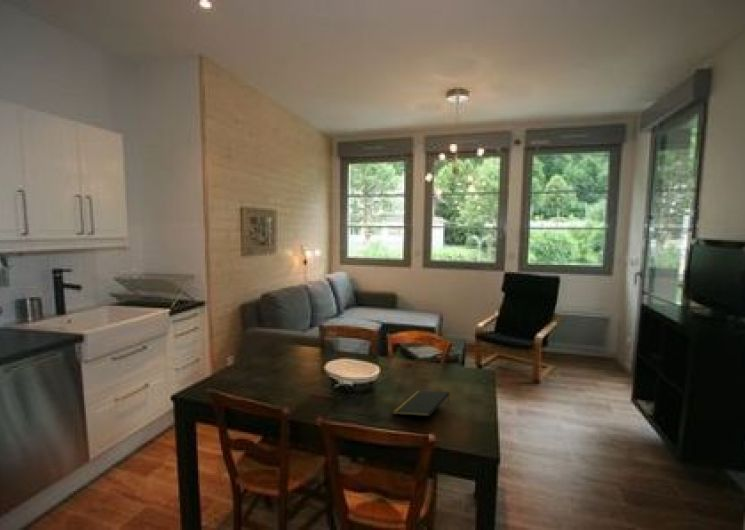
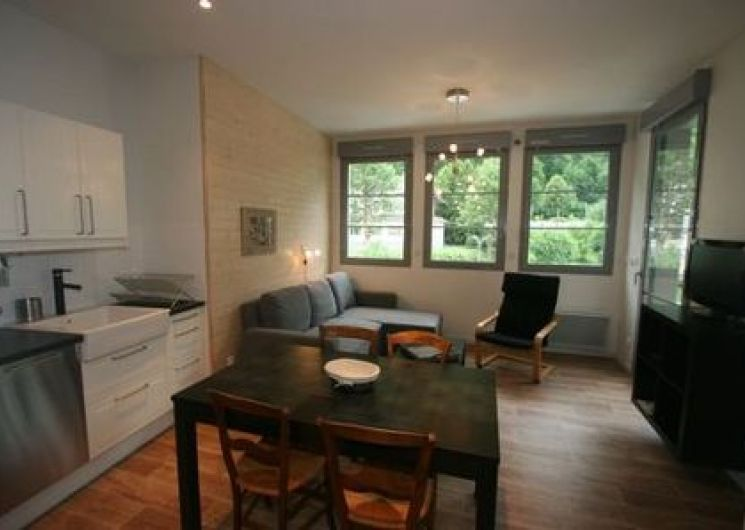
- notepad [391,390,450,417]
